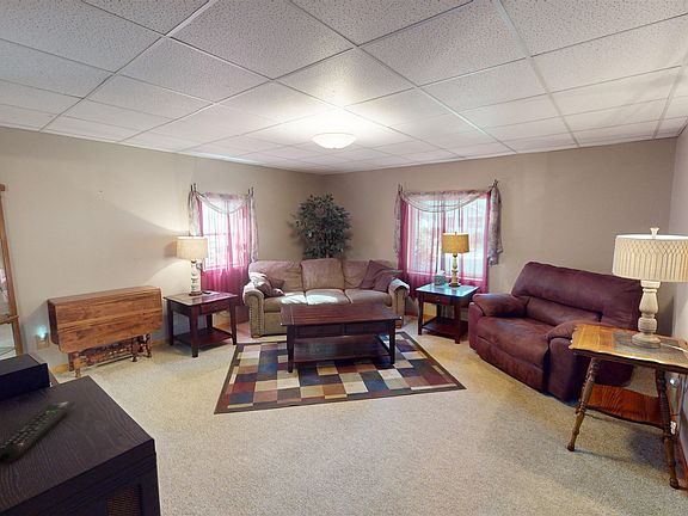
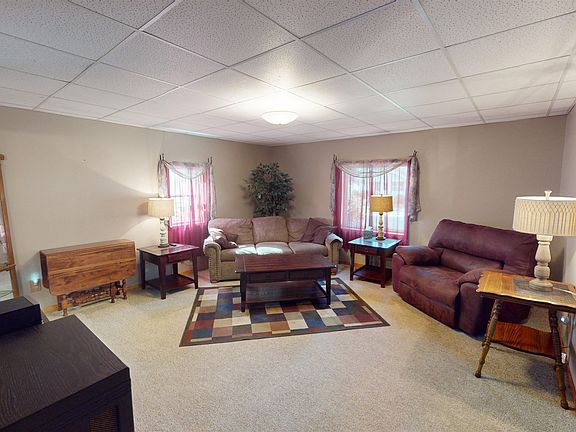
- remote control [0,400,76,466]
